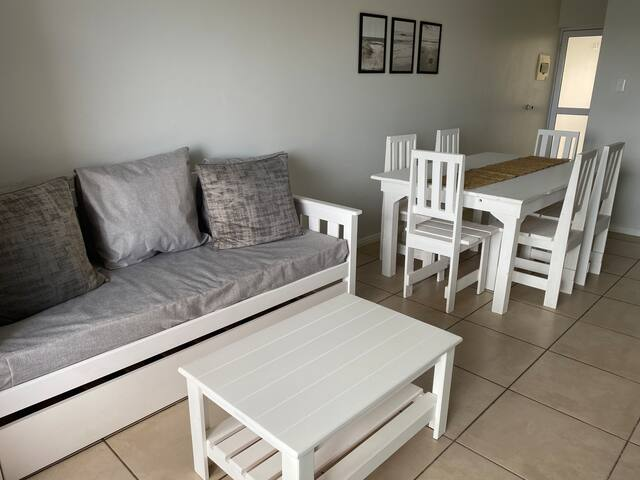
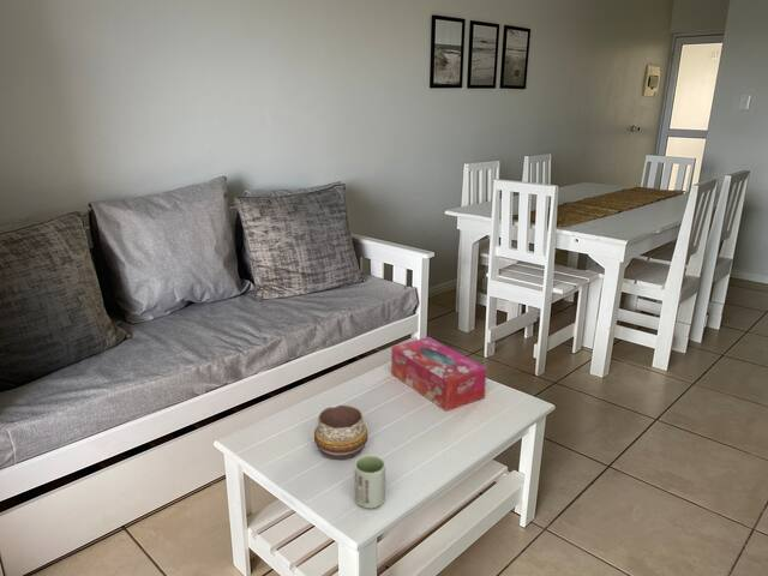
+ tissue box [390,336,487,413]
+ cup [354,454,386,510]
+ decorative bowl [313,404,368,460]
